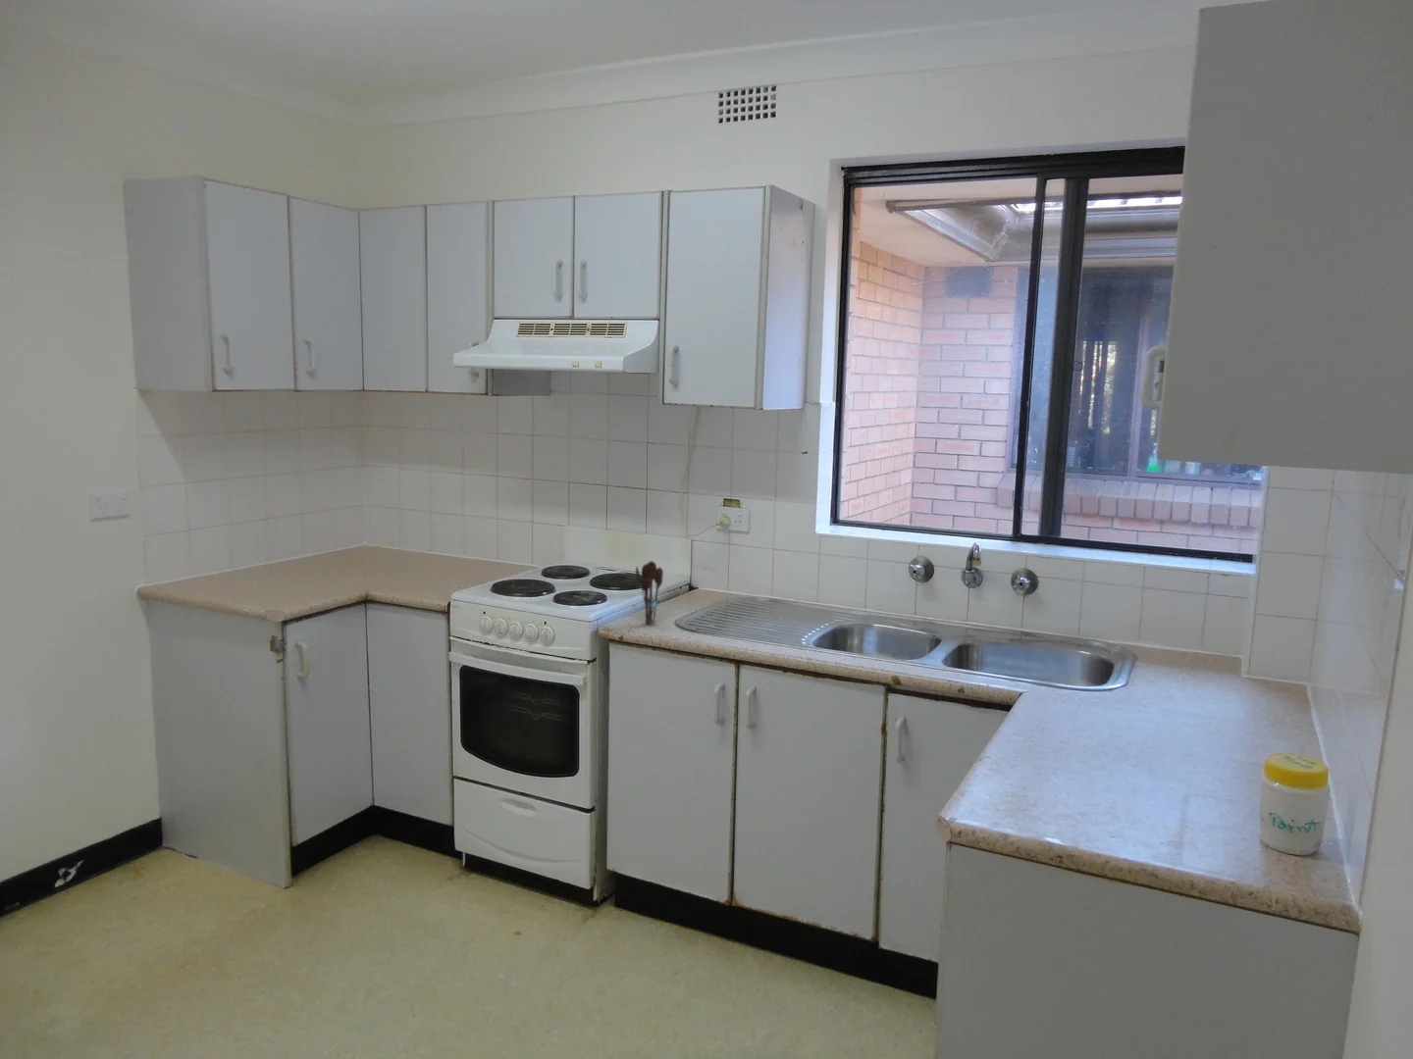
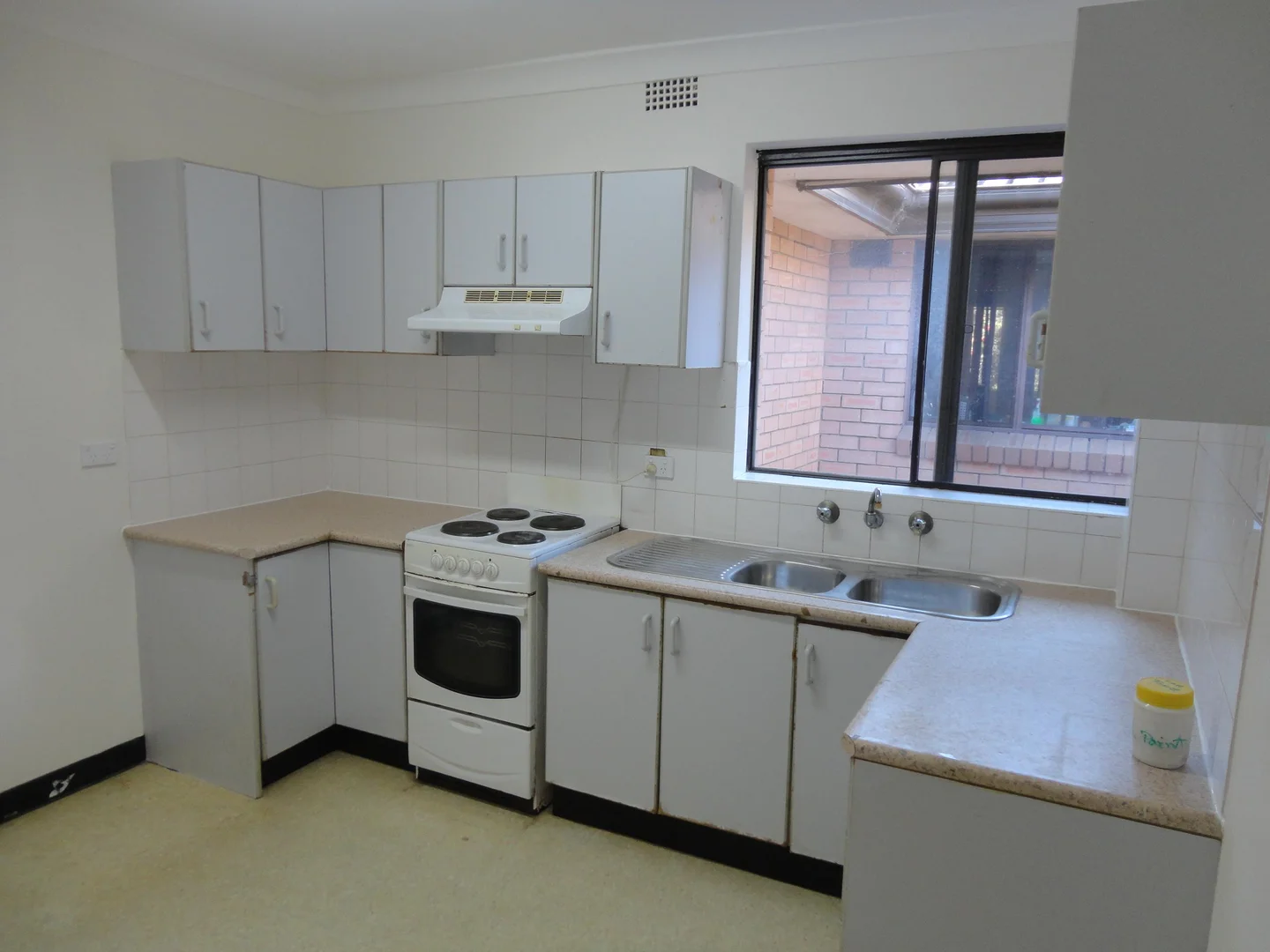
- utensil holder [635,560,664,625]
